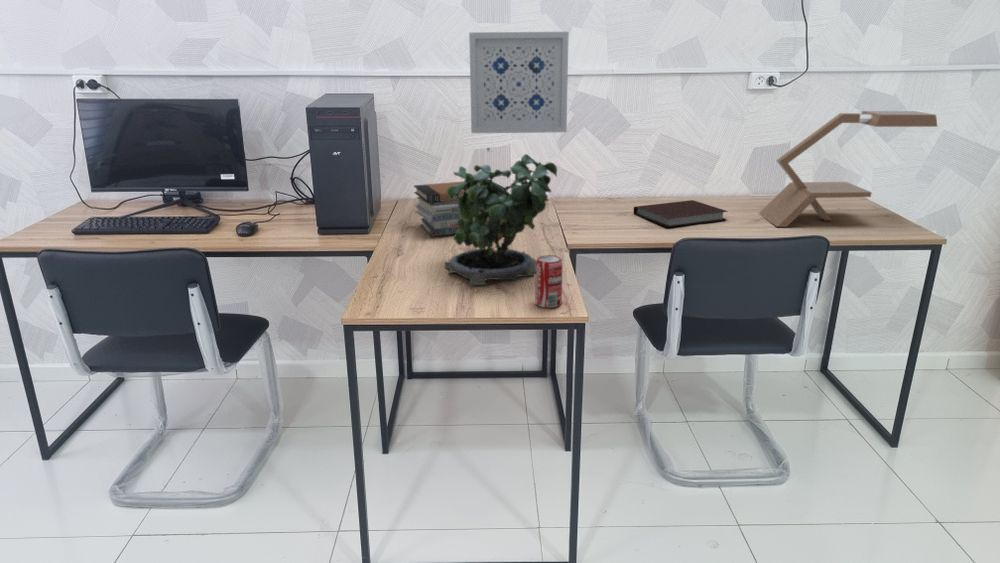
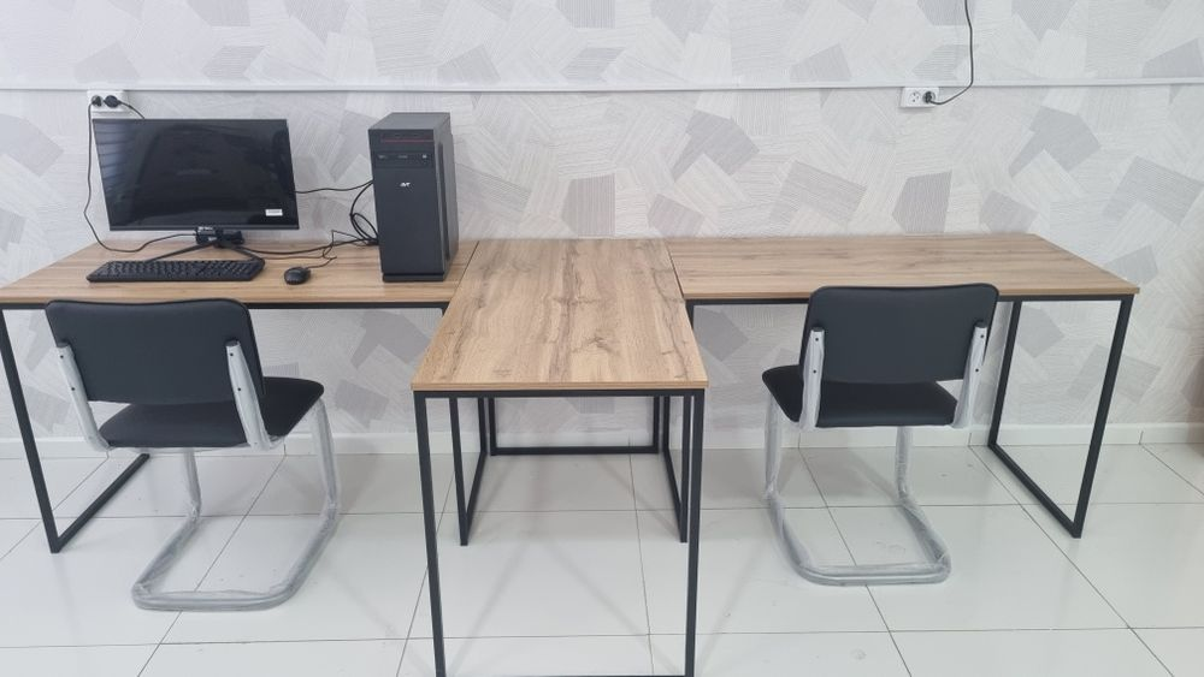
- book stack [413,179,505,237]
- wall art [468,31,570,134]
- desk lamp [758,110,939,228]
- notebook [633,199,729,228]
- beverage can [534,254,564,309]
- potted plant [444,147,558,286]
